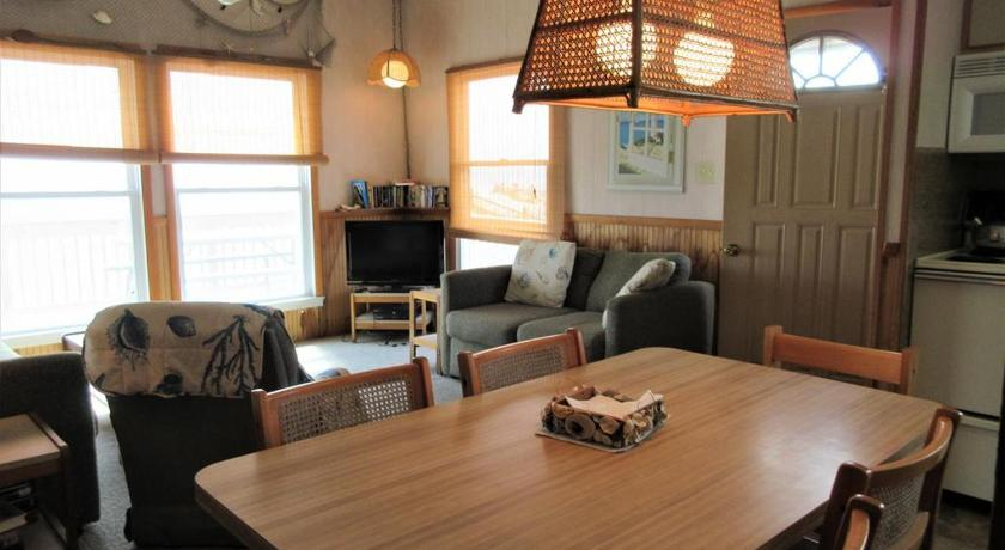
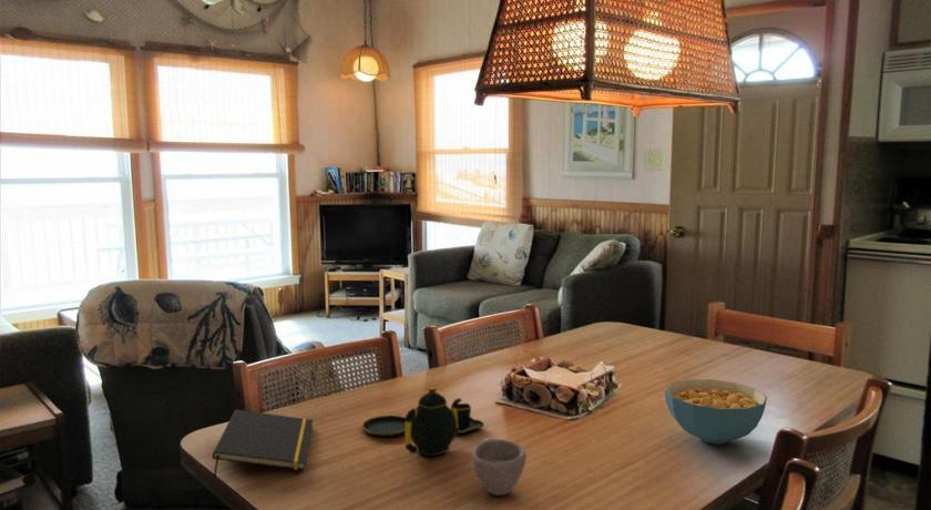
+ cereal bowl [664,378,768,445]
+ teapot [361,386,485,457]
+ cup [471,437,528,497]
+ notepad [211,408,314,479]
